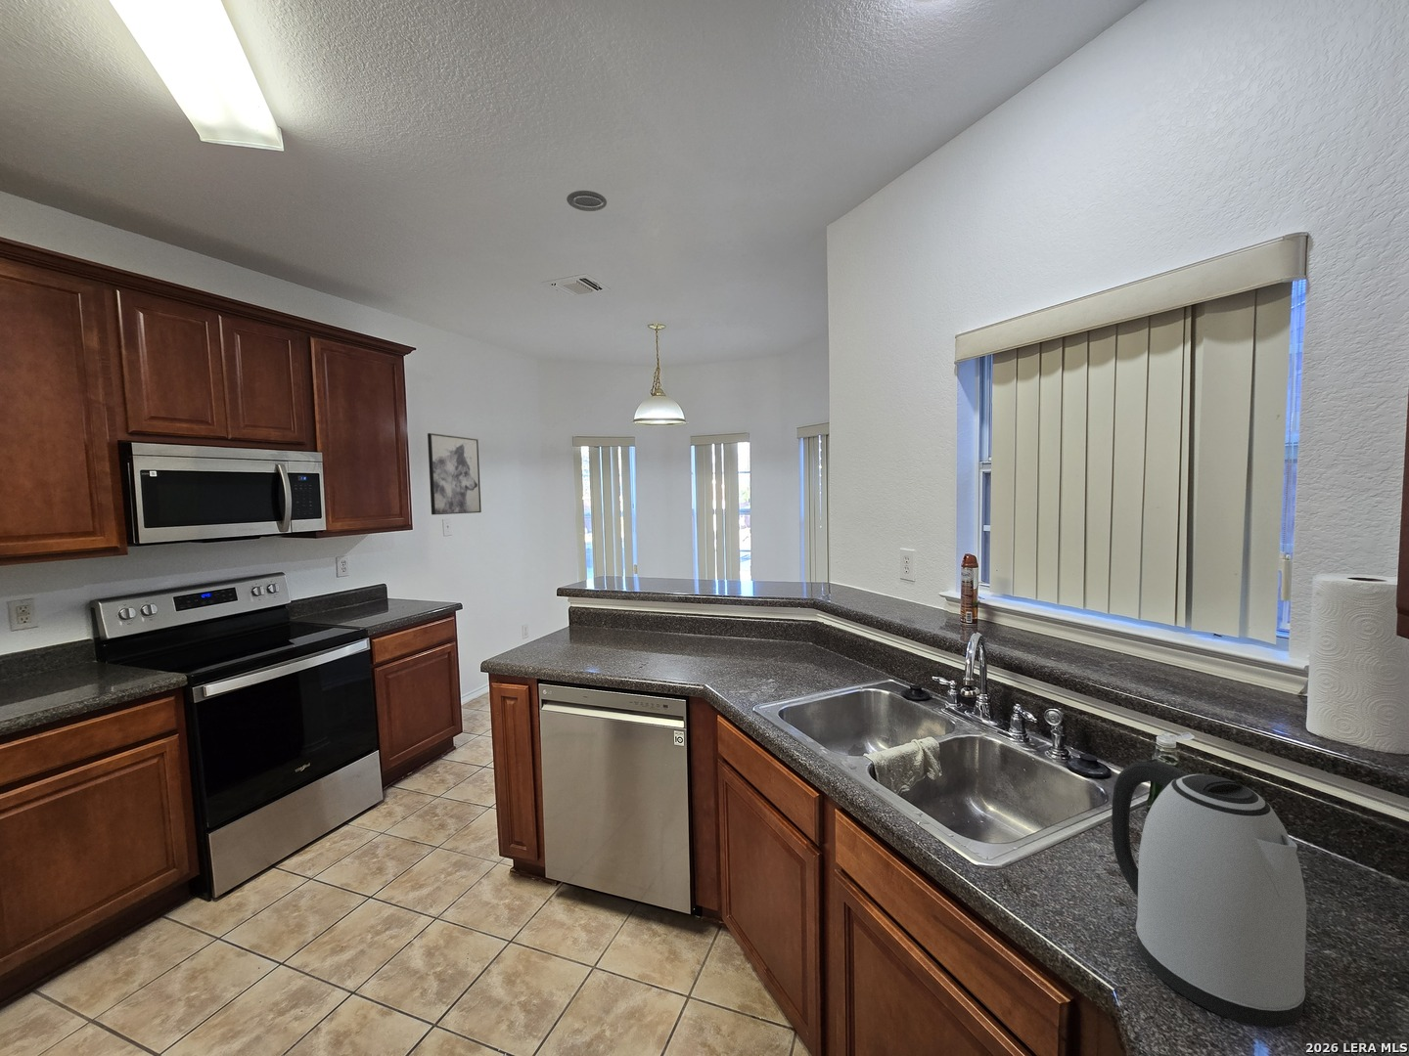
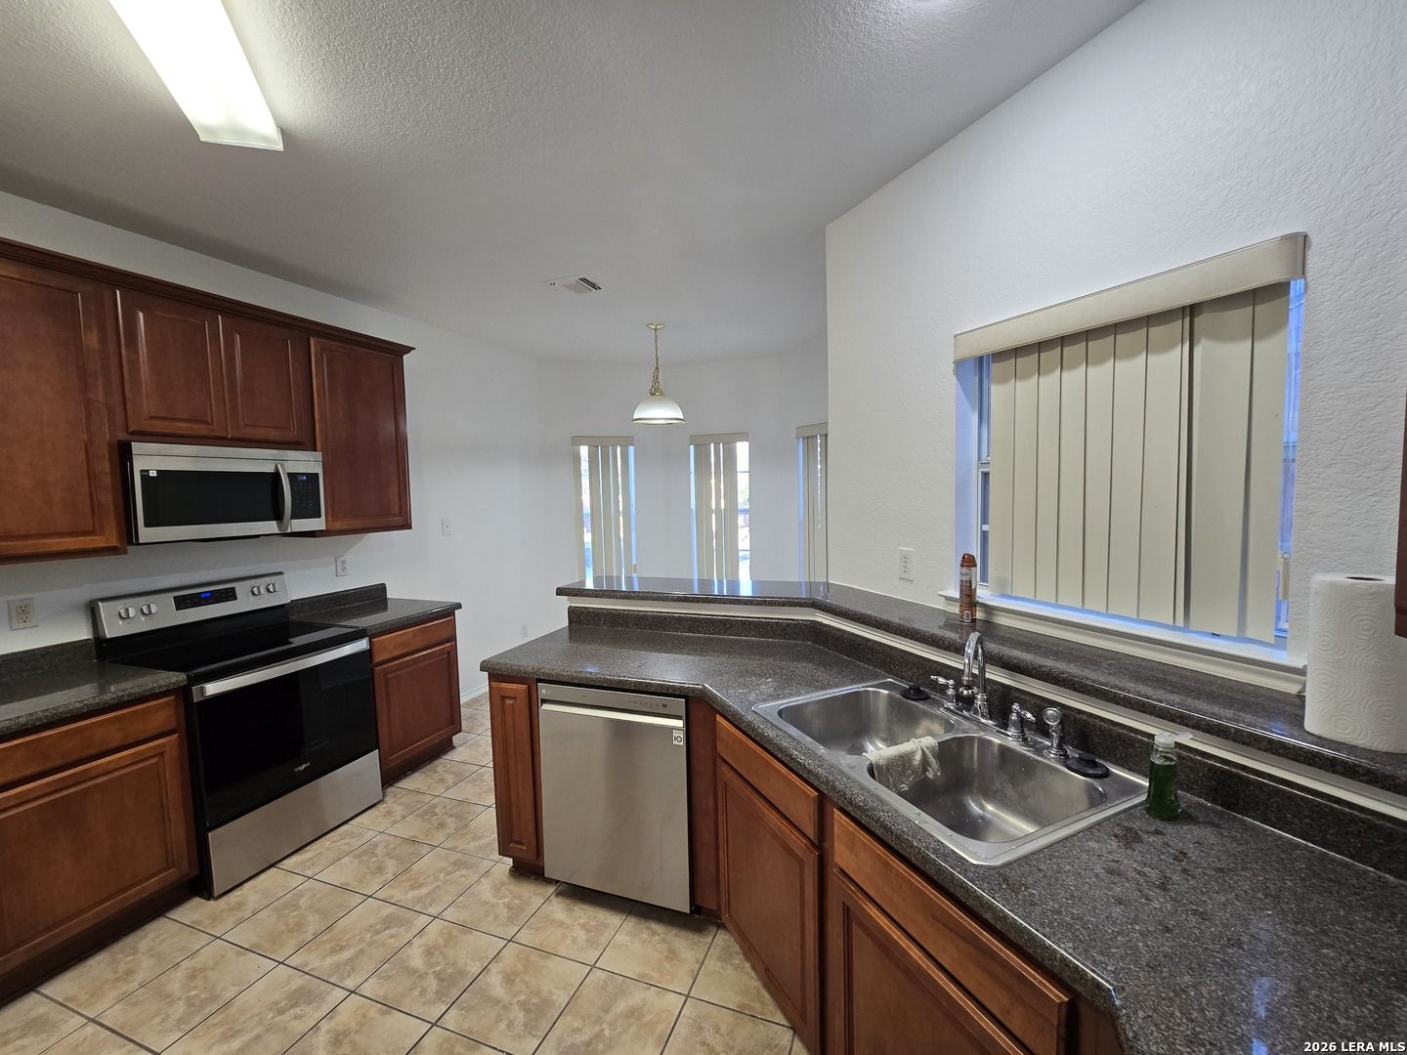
- recessed light [566,190,608,212]
- wall art [427,433,483,516]
- kettle [1111,758,1307,1028]
